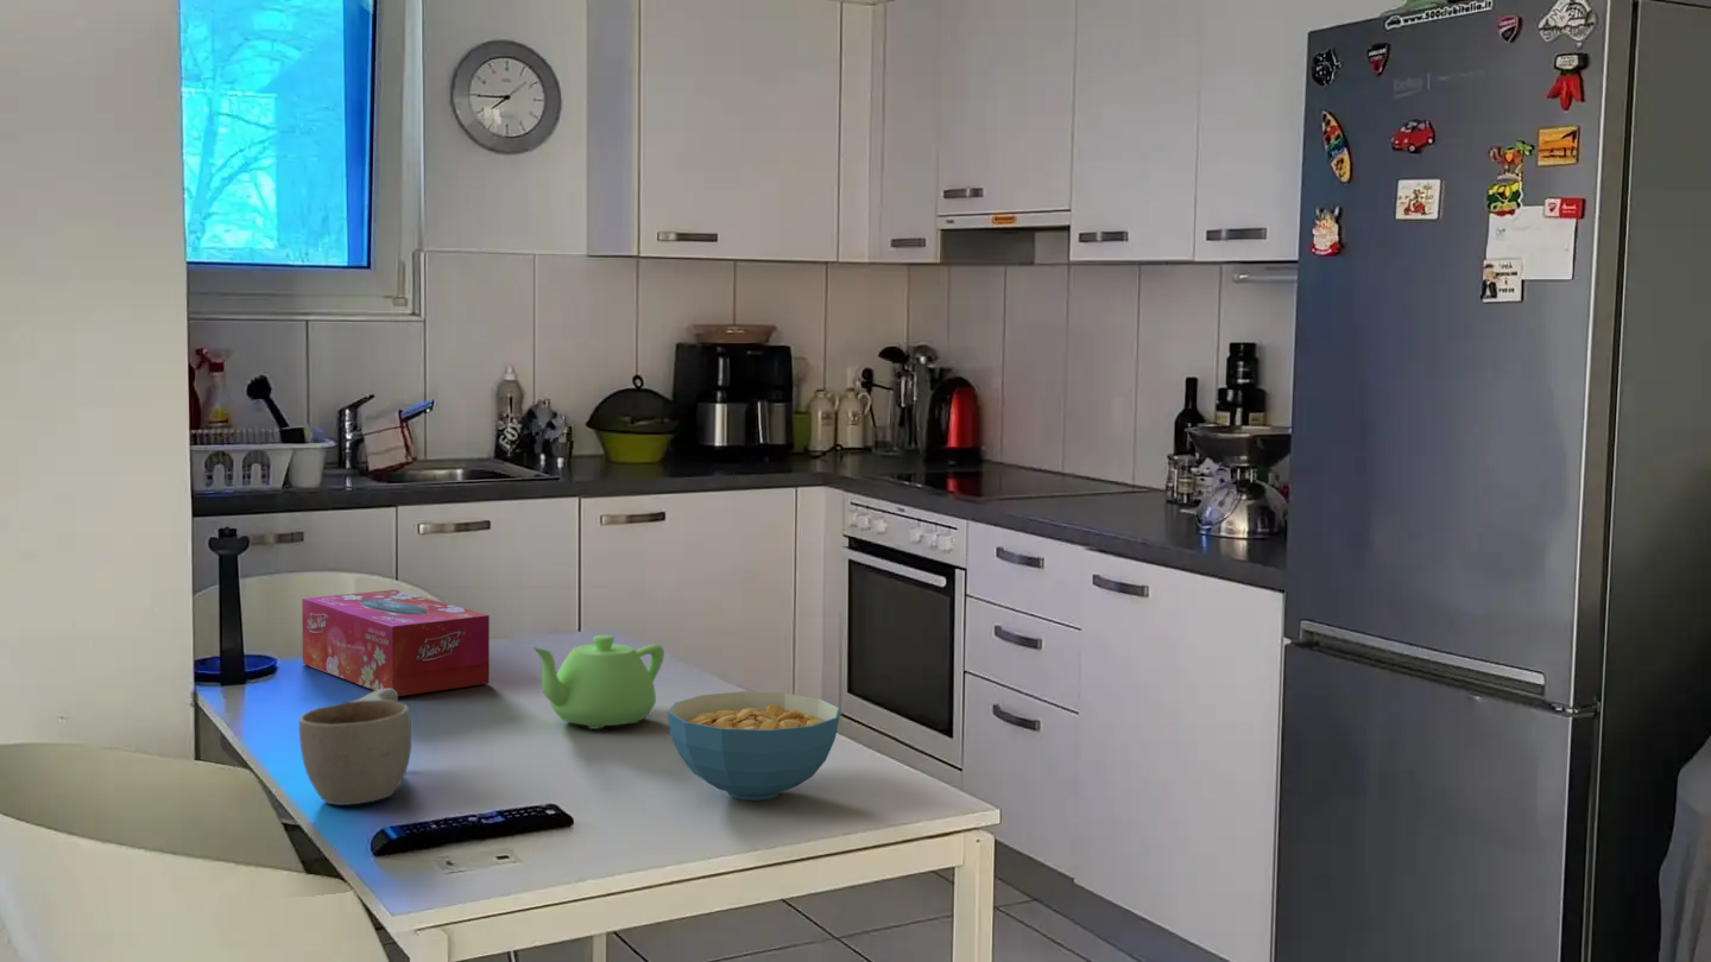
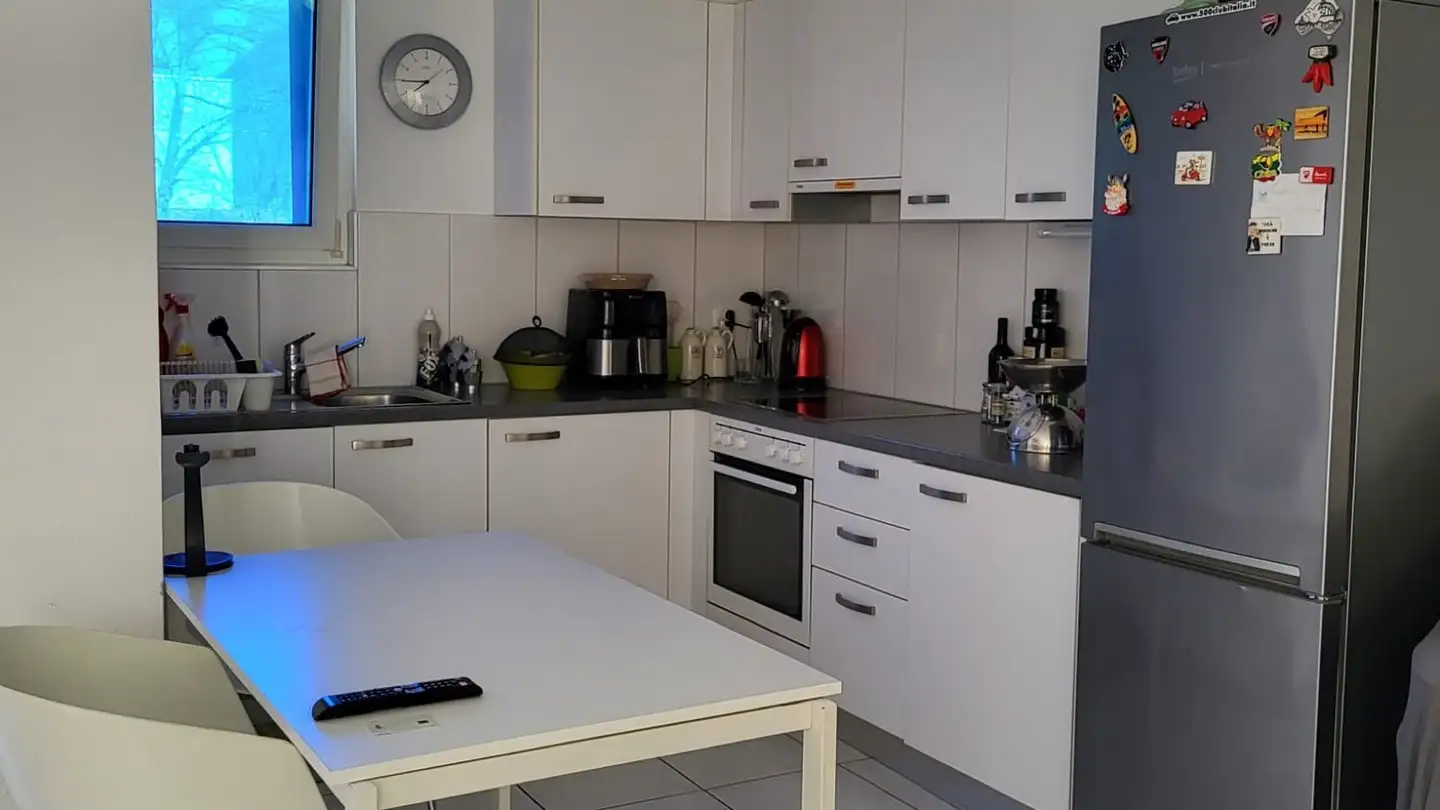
- tissue box [301,589,491,697]
- cereal bowl [667,690,841,802]
- cup [298,689,412,806]
- teapot [531,634,665,730]
